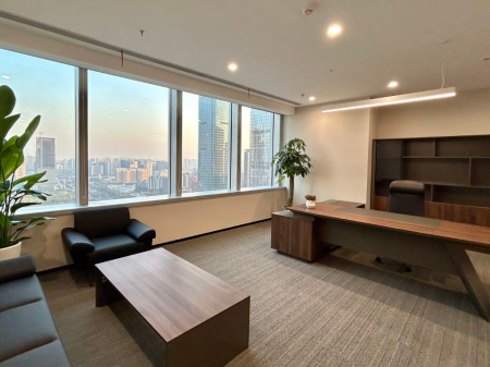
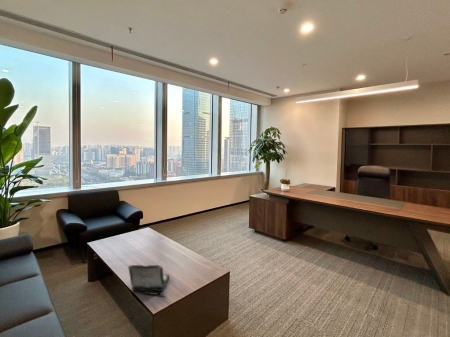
+ laptop [127,264,170,296]
